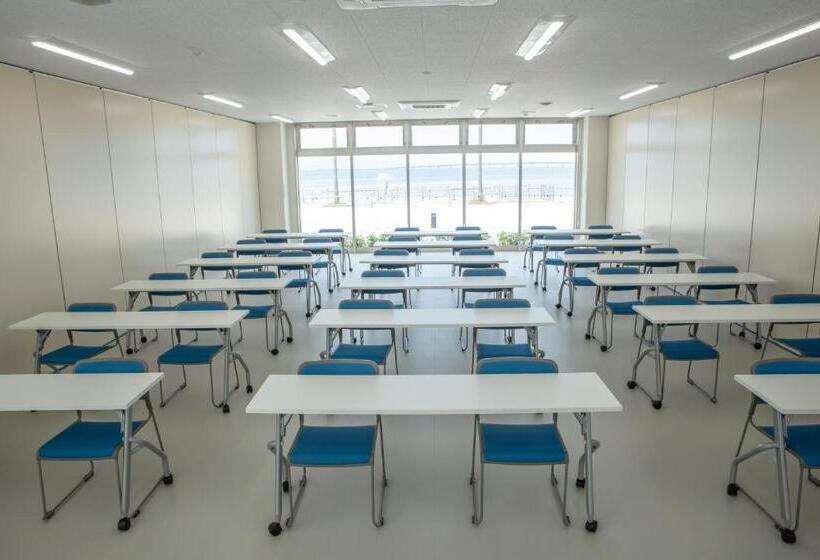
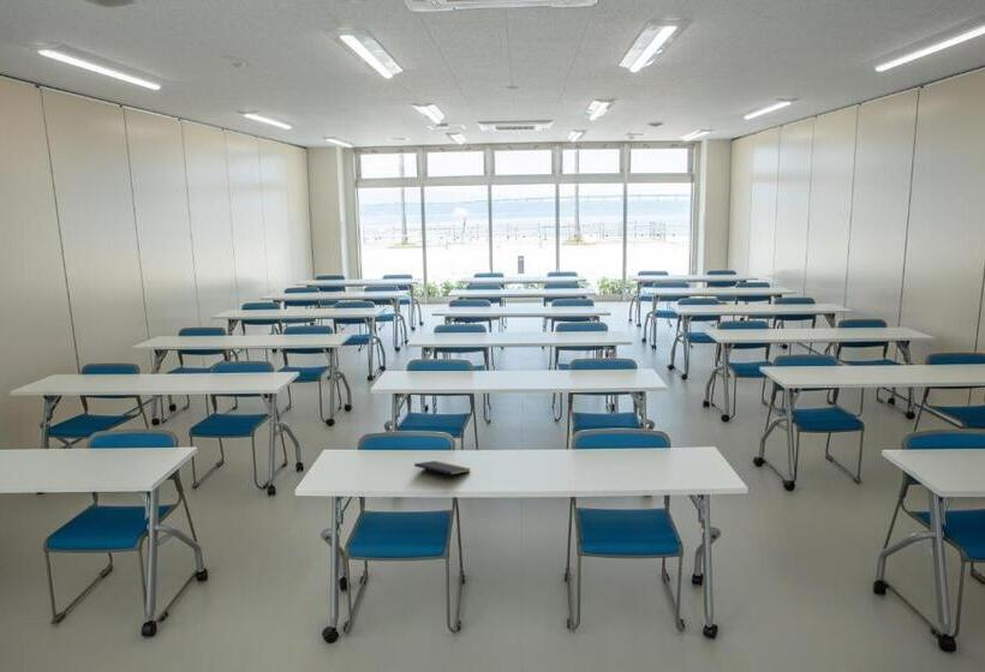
+ notepad [413,460,472,481]
